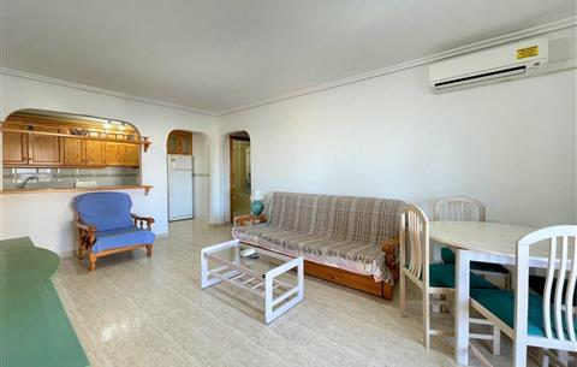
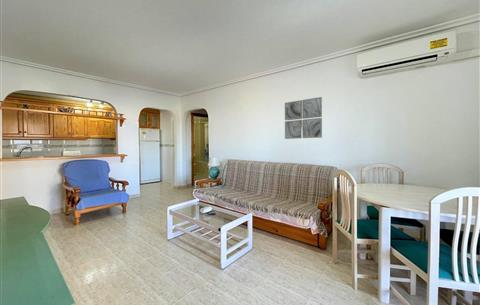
+ wall art [284,96,323,140]
